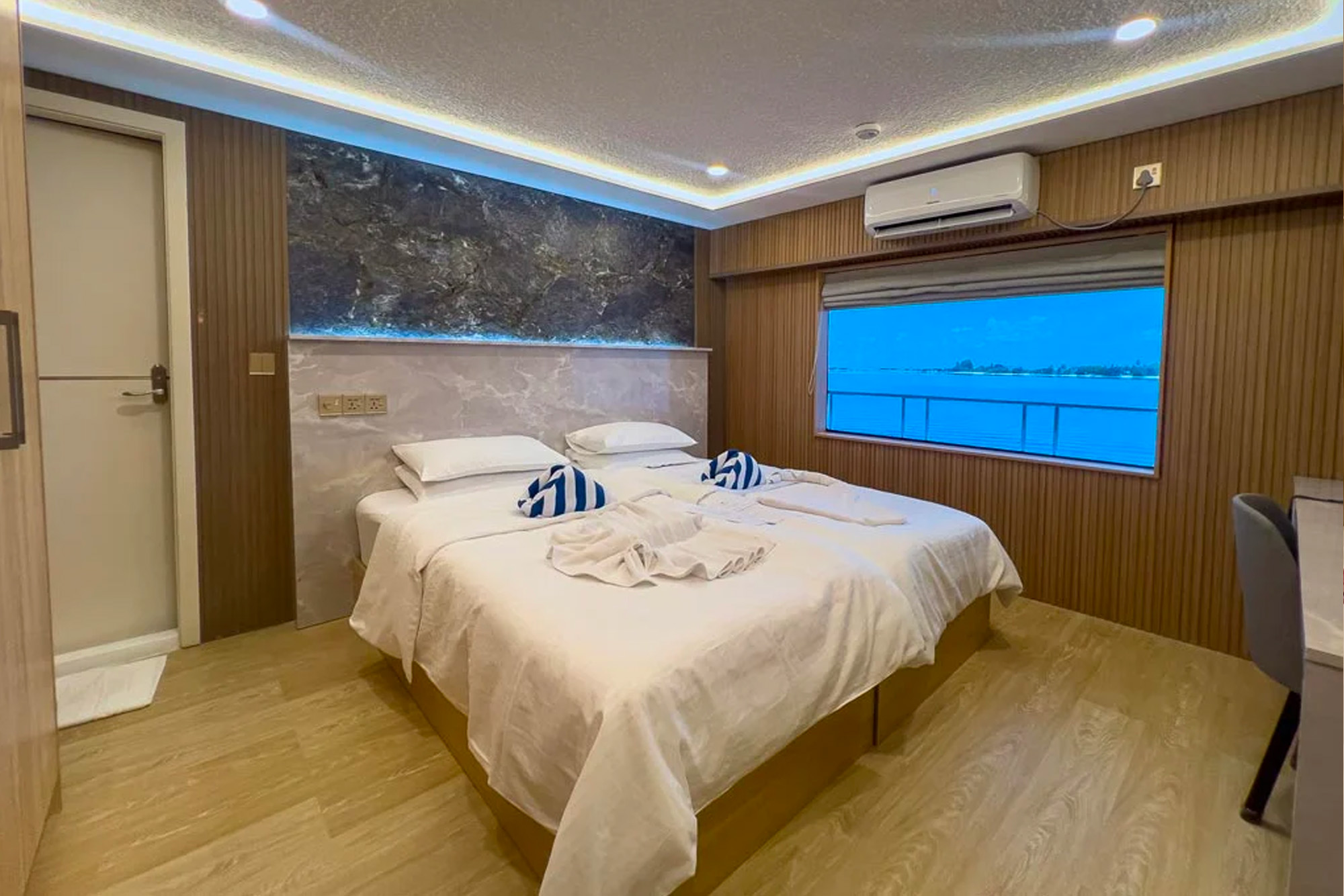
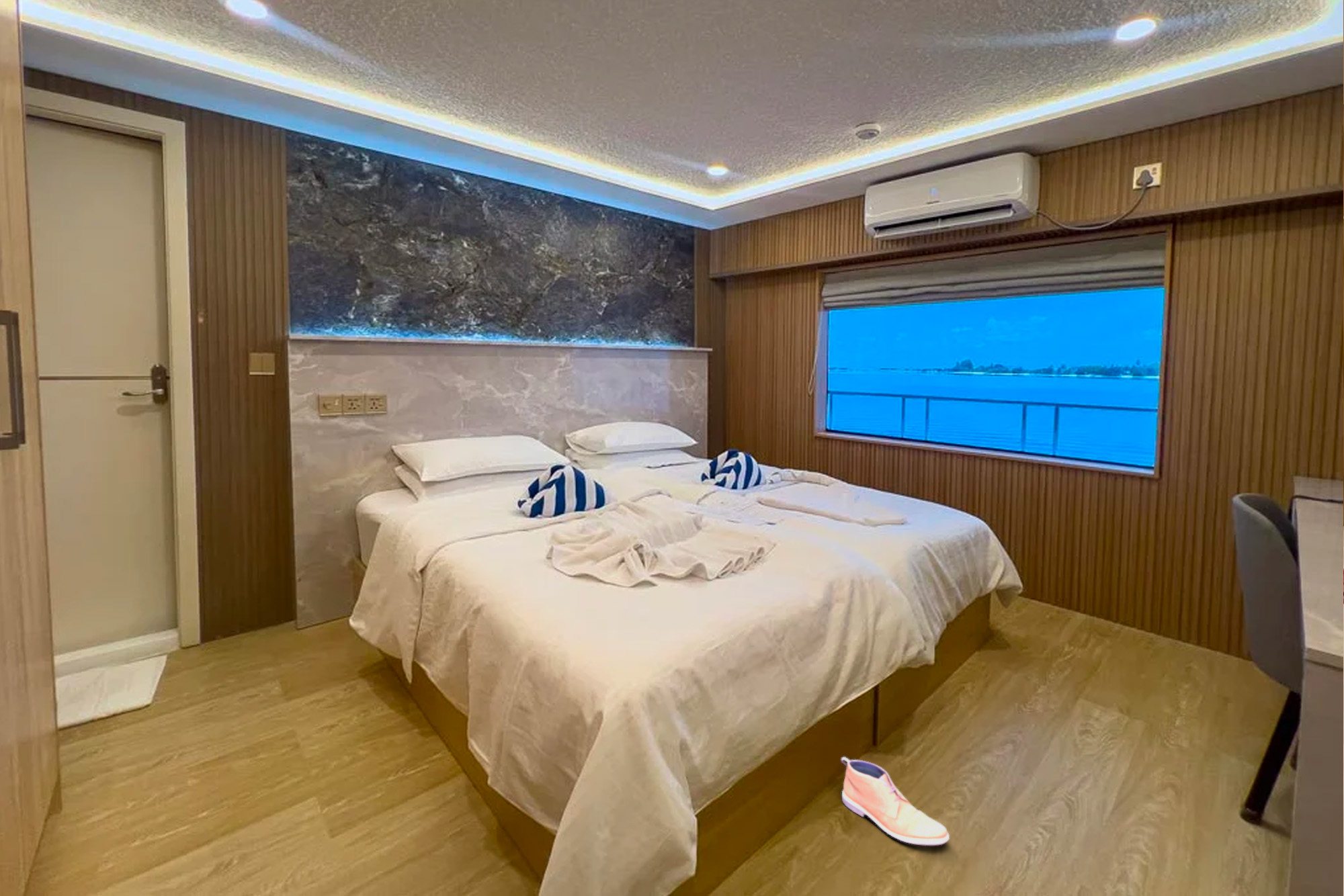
+ shoe [841,756,950,846]
